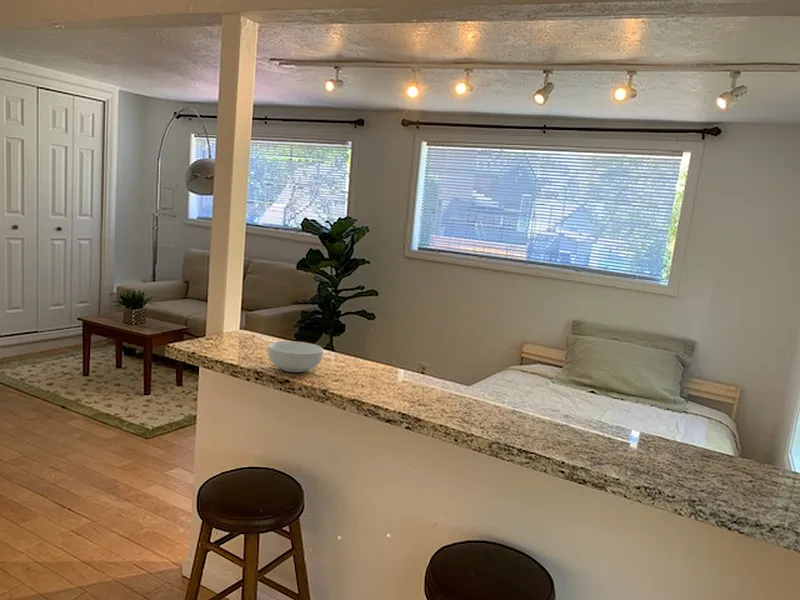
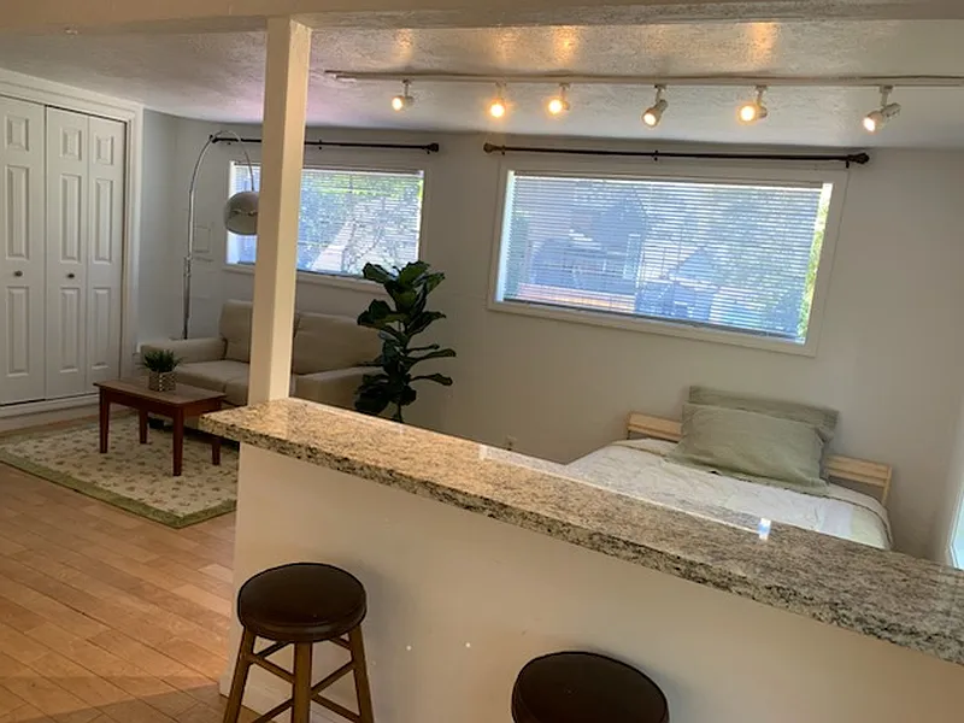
- cereal bowl [267,340,324,373]
